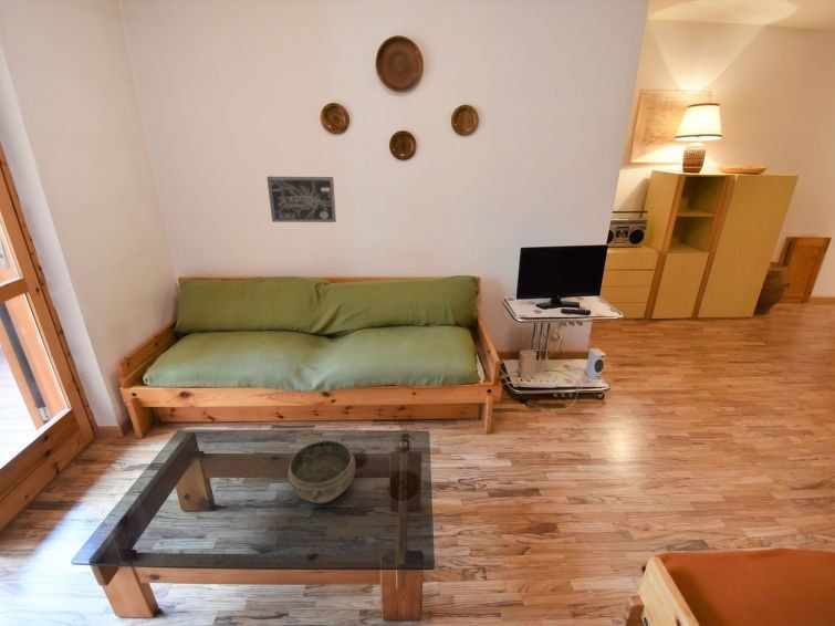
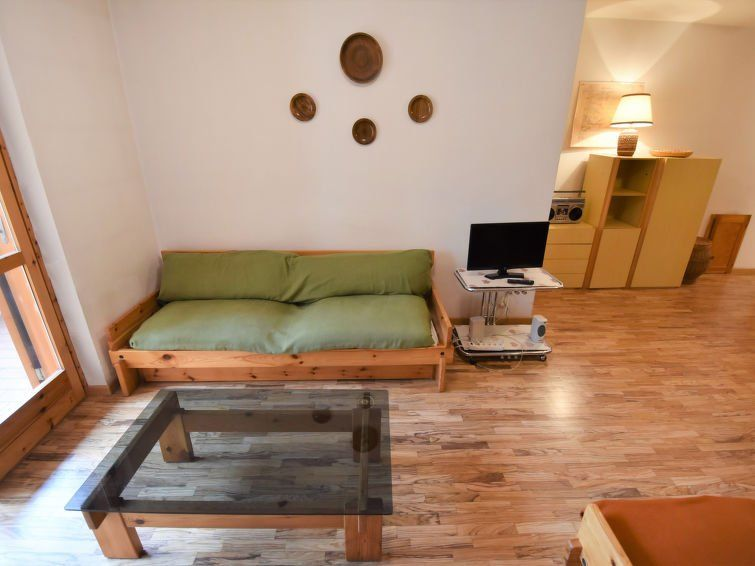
- wall art [265,176,337,223]
- bowl [286,439,356,504]
